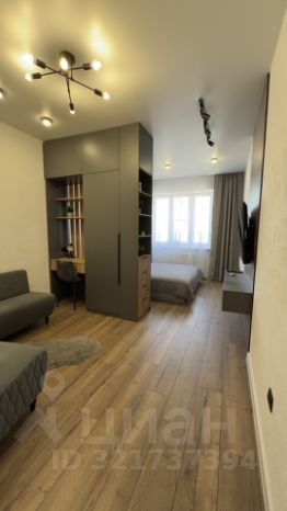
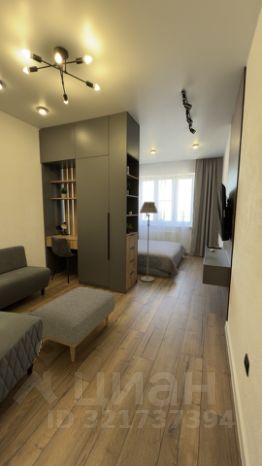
+ floor lamp [139,201,159,283]
+ ottoman [30,286,116,363]
